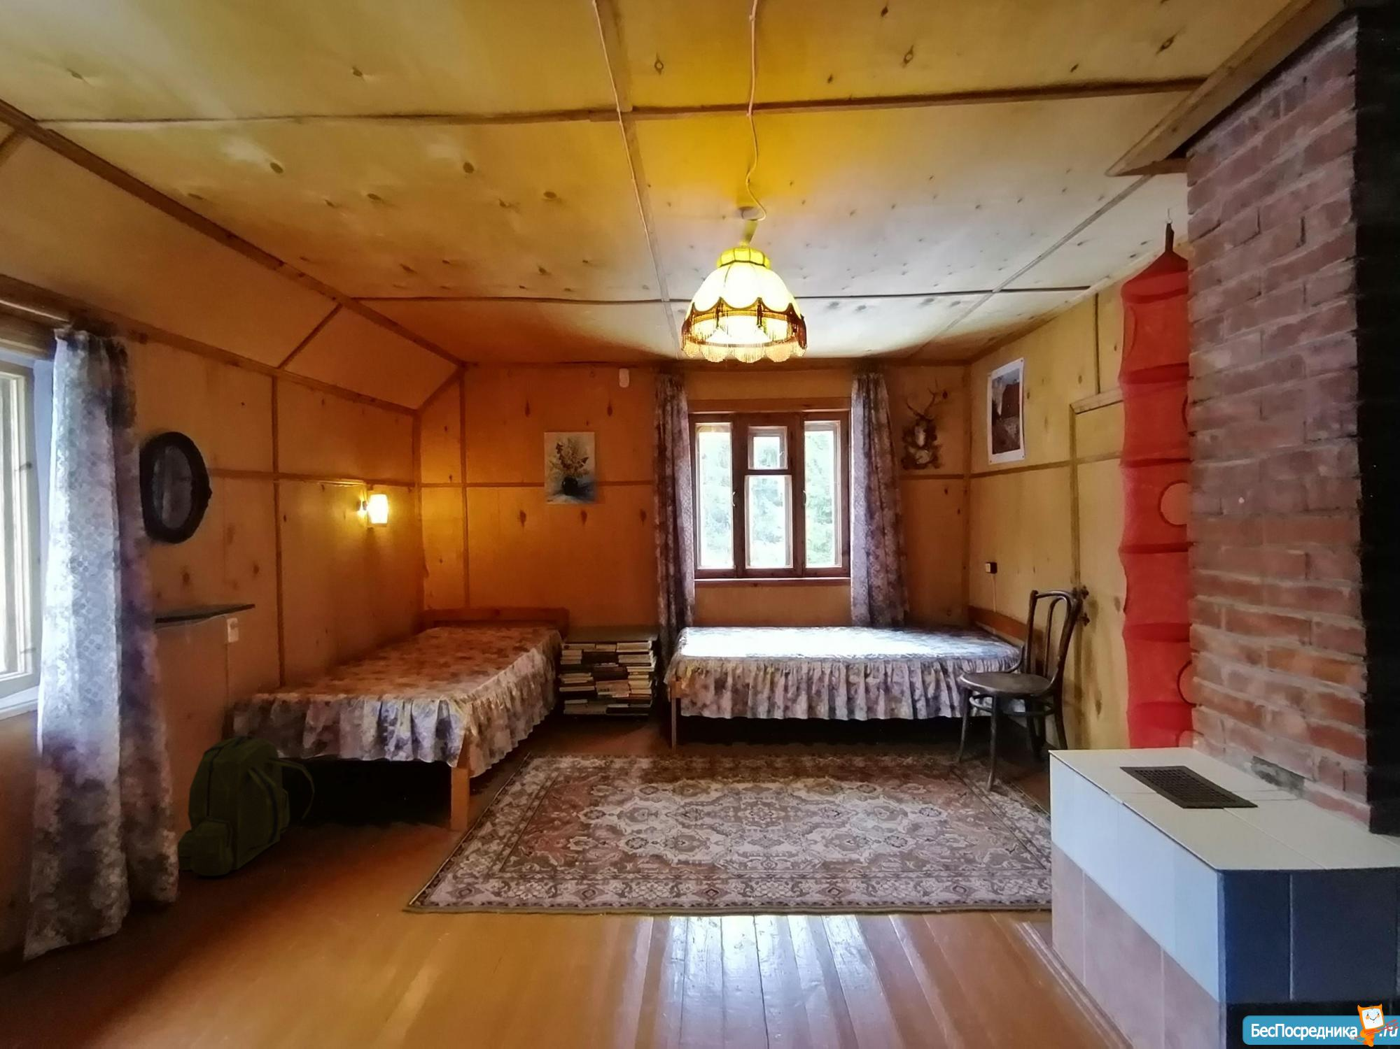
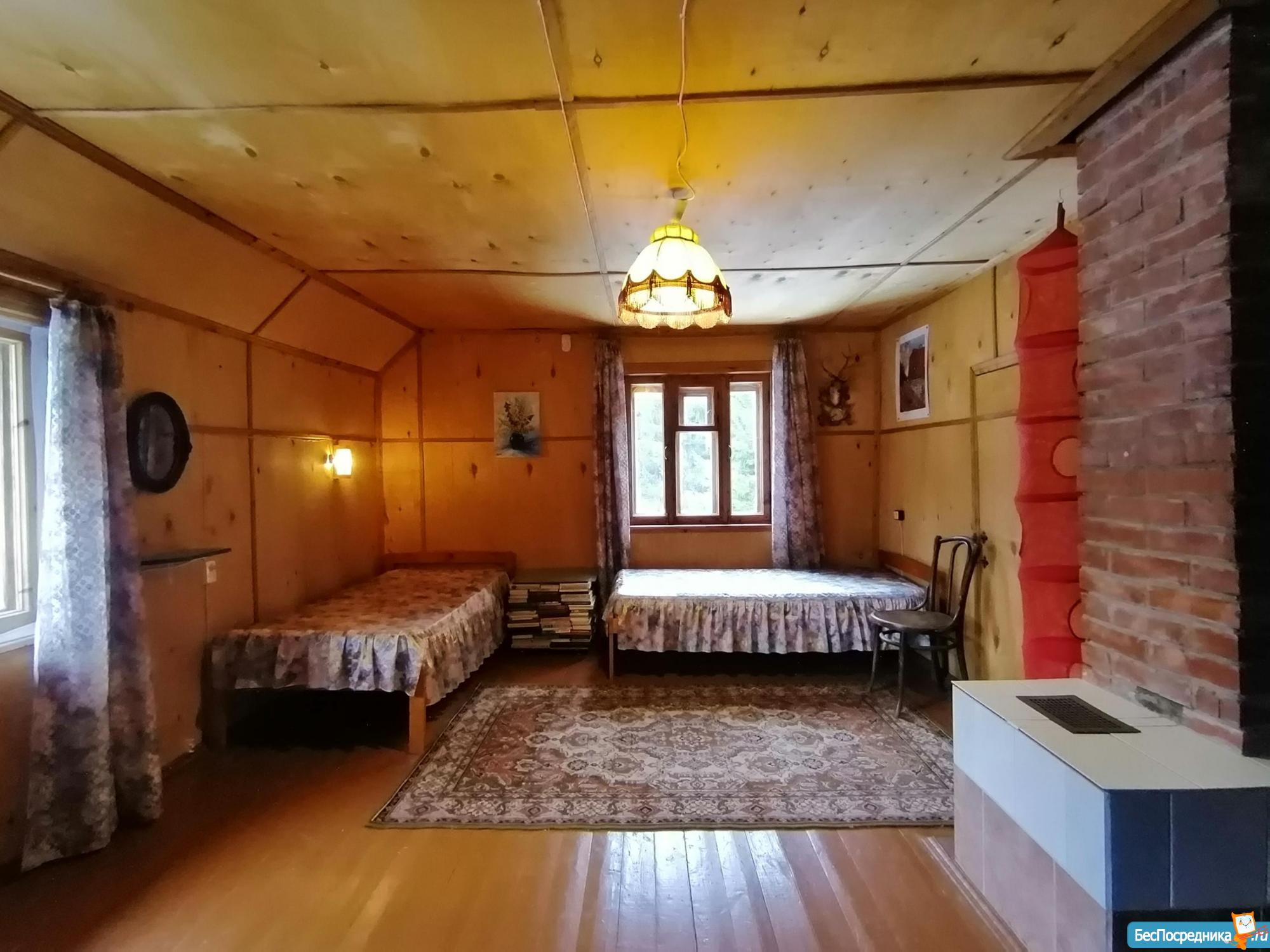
- backpack [177,735,315,877]
